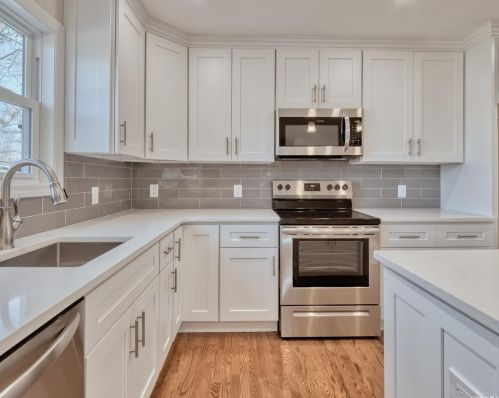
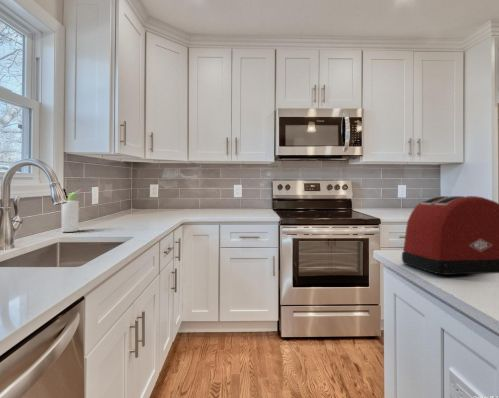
+ toaster [401,195,499,276]
+ bottle [61,188,82,233]
